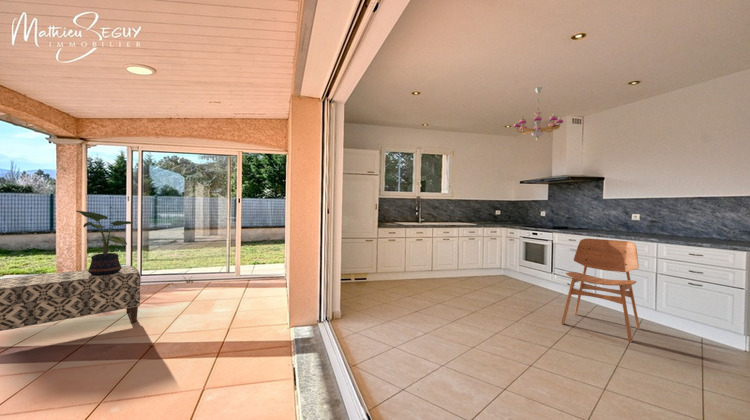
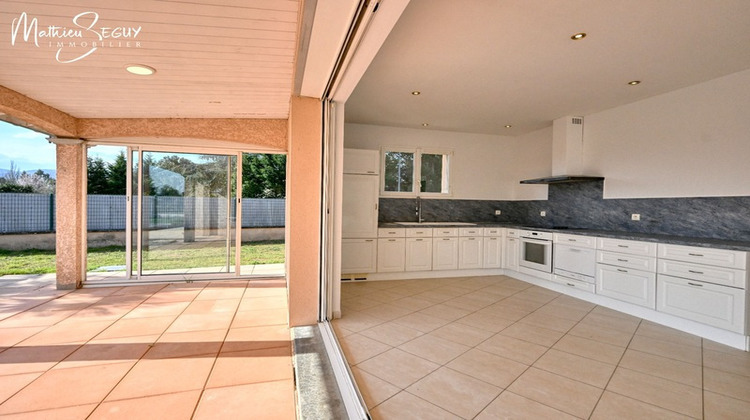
- chandelier [513,86,564,142]
- potted plant [75,210,134,275]
- bench [0,265,142,332]
- dining chair [560,238,641,343]
